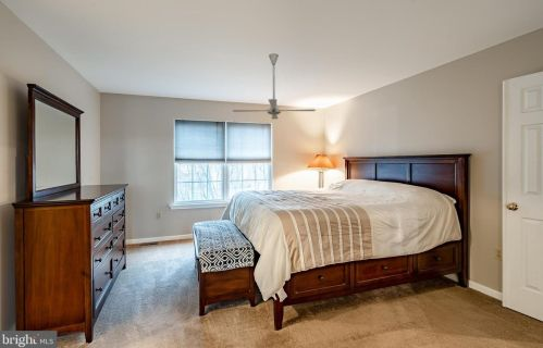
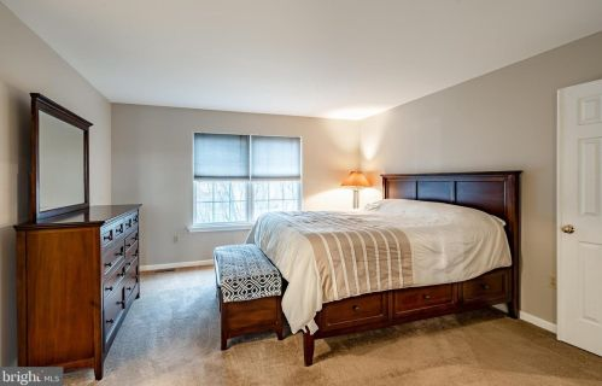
- ceiling fan [232,52,317,120]
